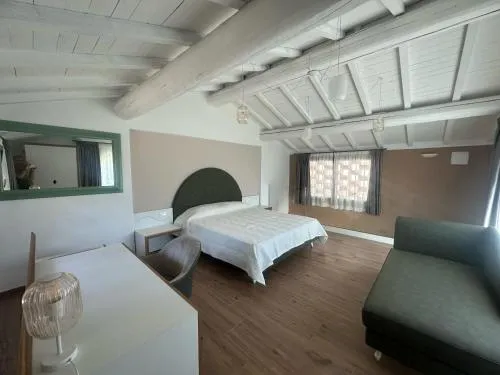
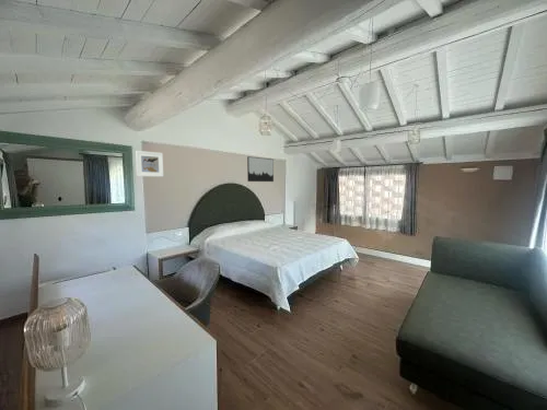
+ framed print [135,150,165,178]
+ wall art [246,155,275,183]
